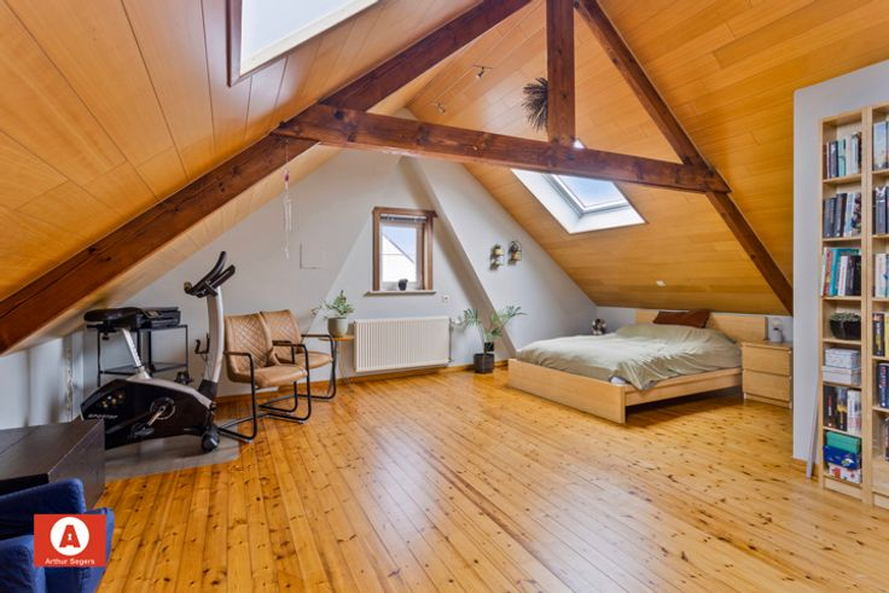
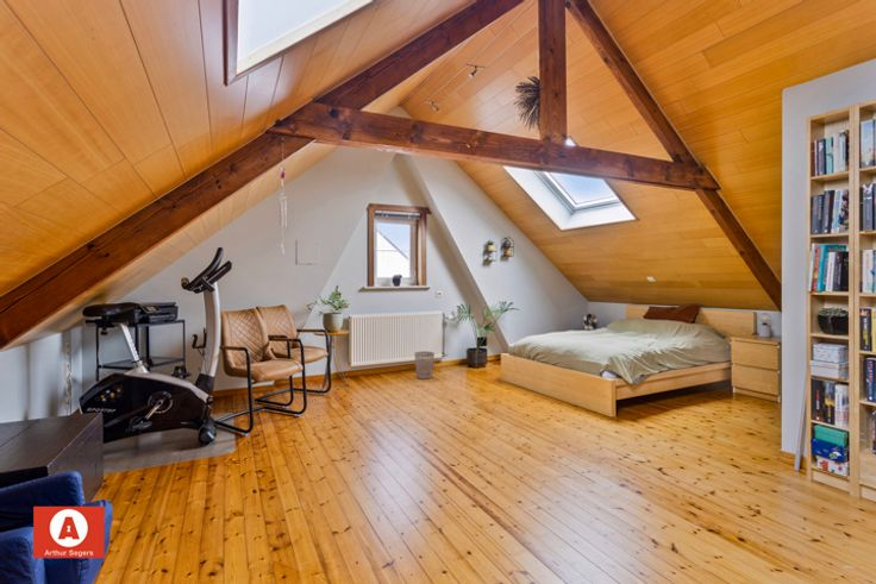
+ wastebasket [413,351,436,379]
